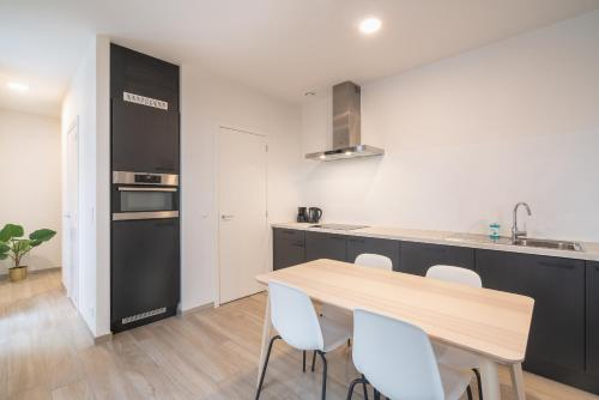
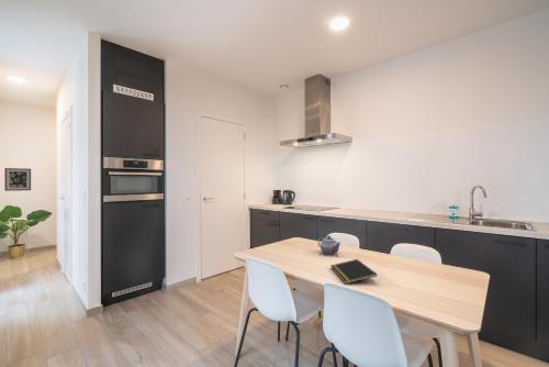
+ teapot [317,235,341,256]
+ notepad [329,258,379,285]
+ wall art [3,167,32,192]
